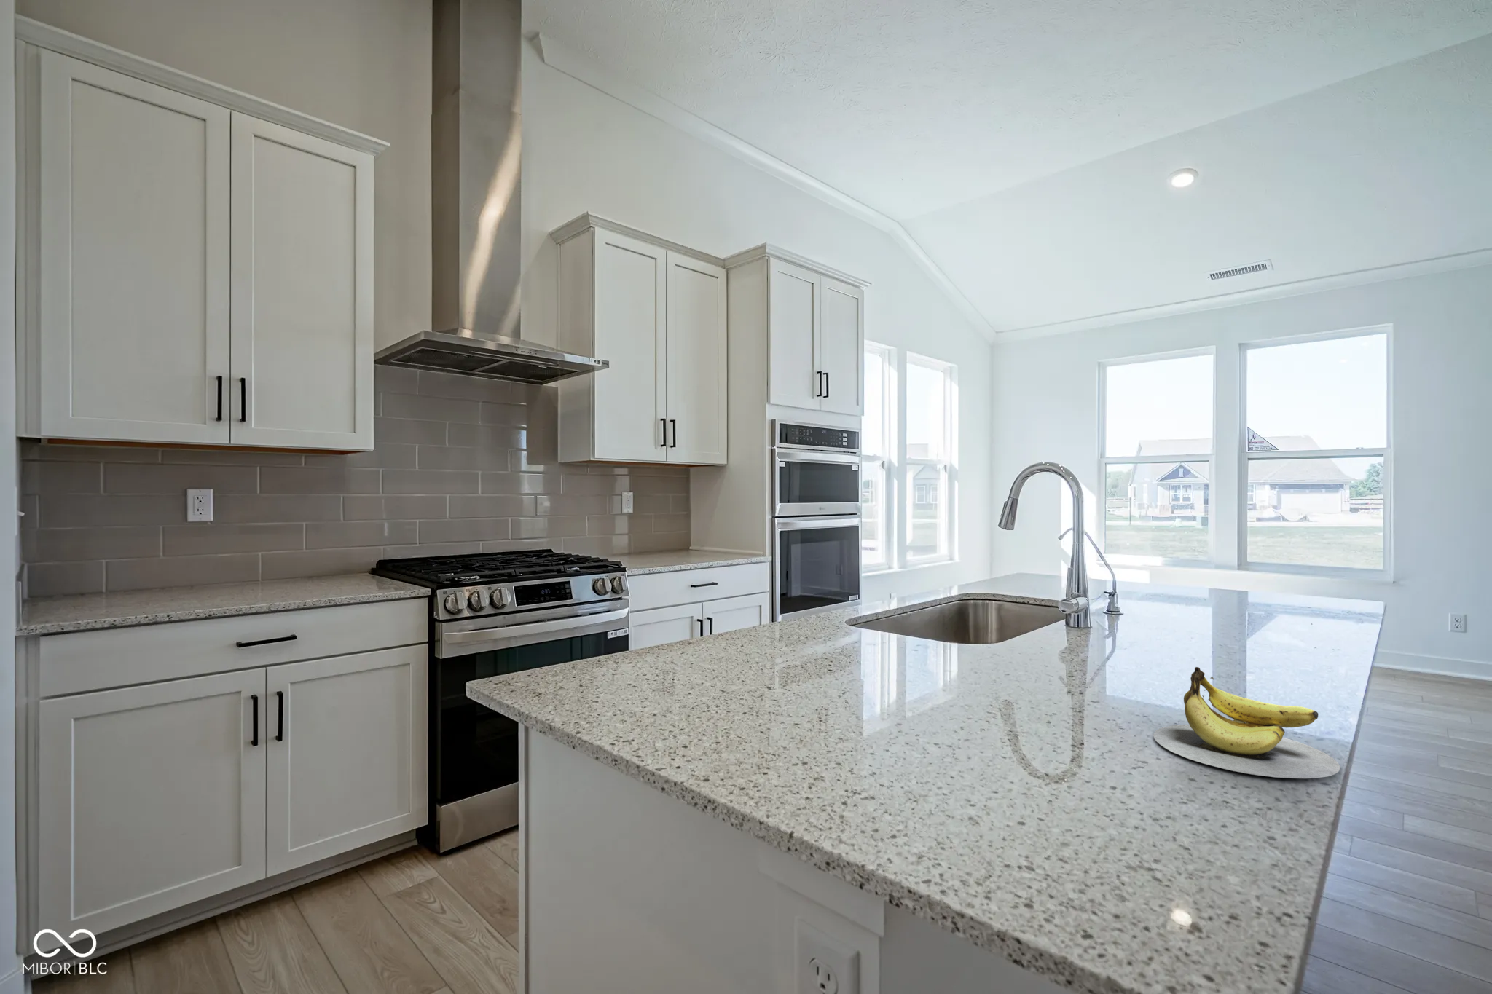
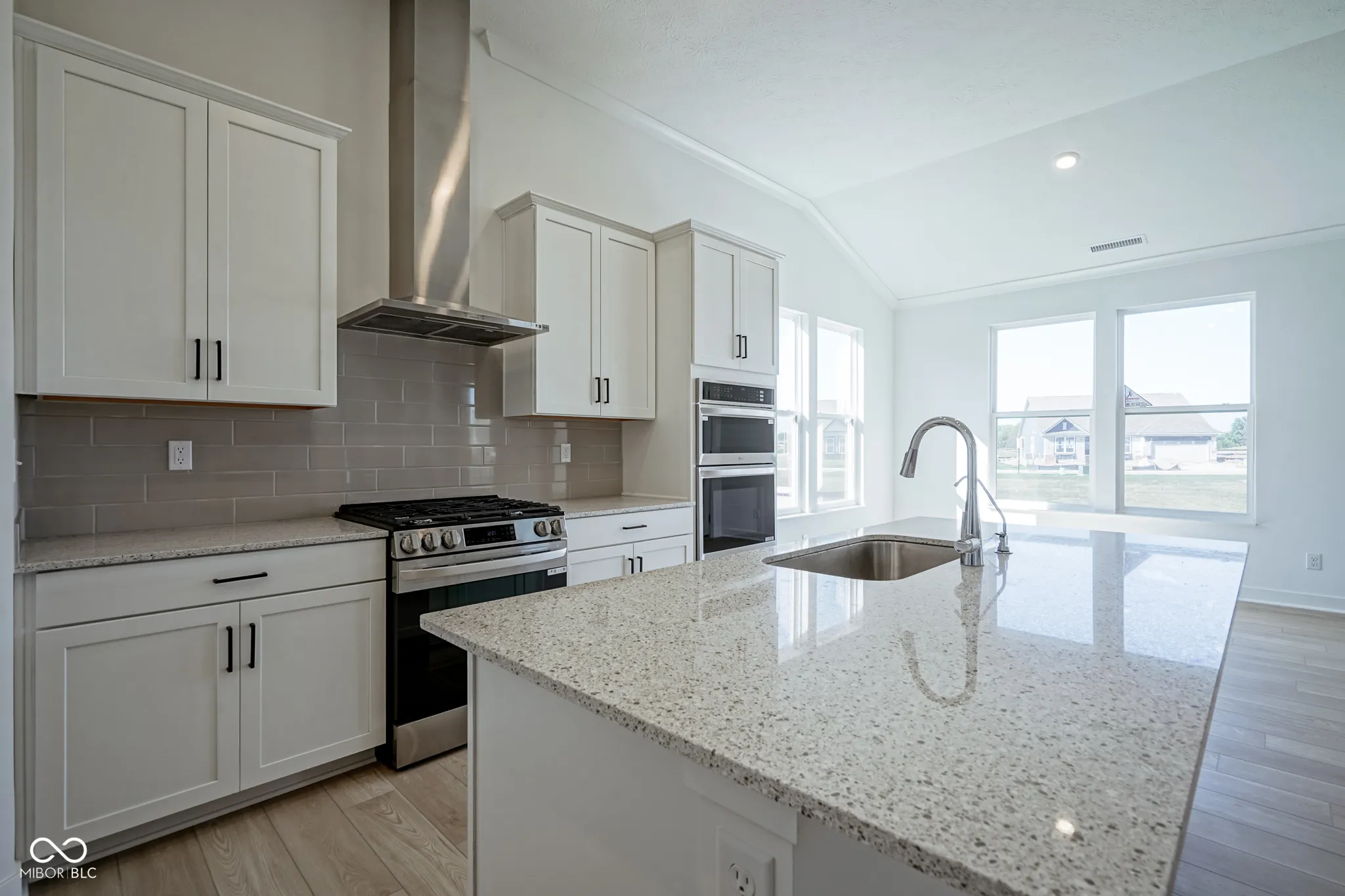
- banana [1153,667,1340,779]
